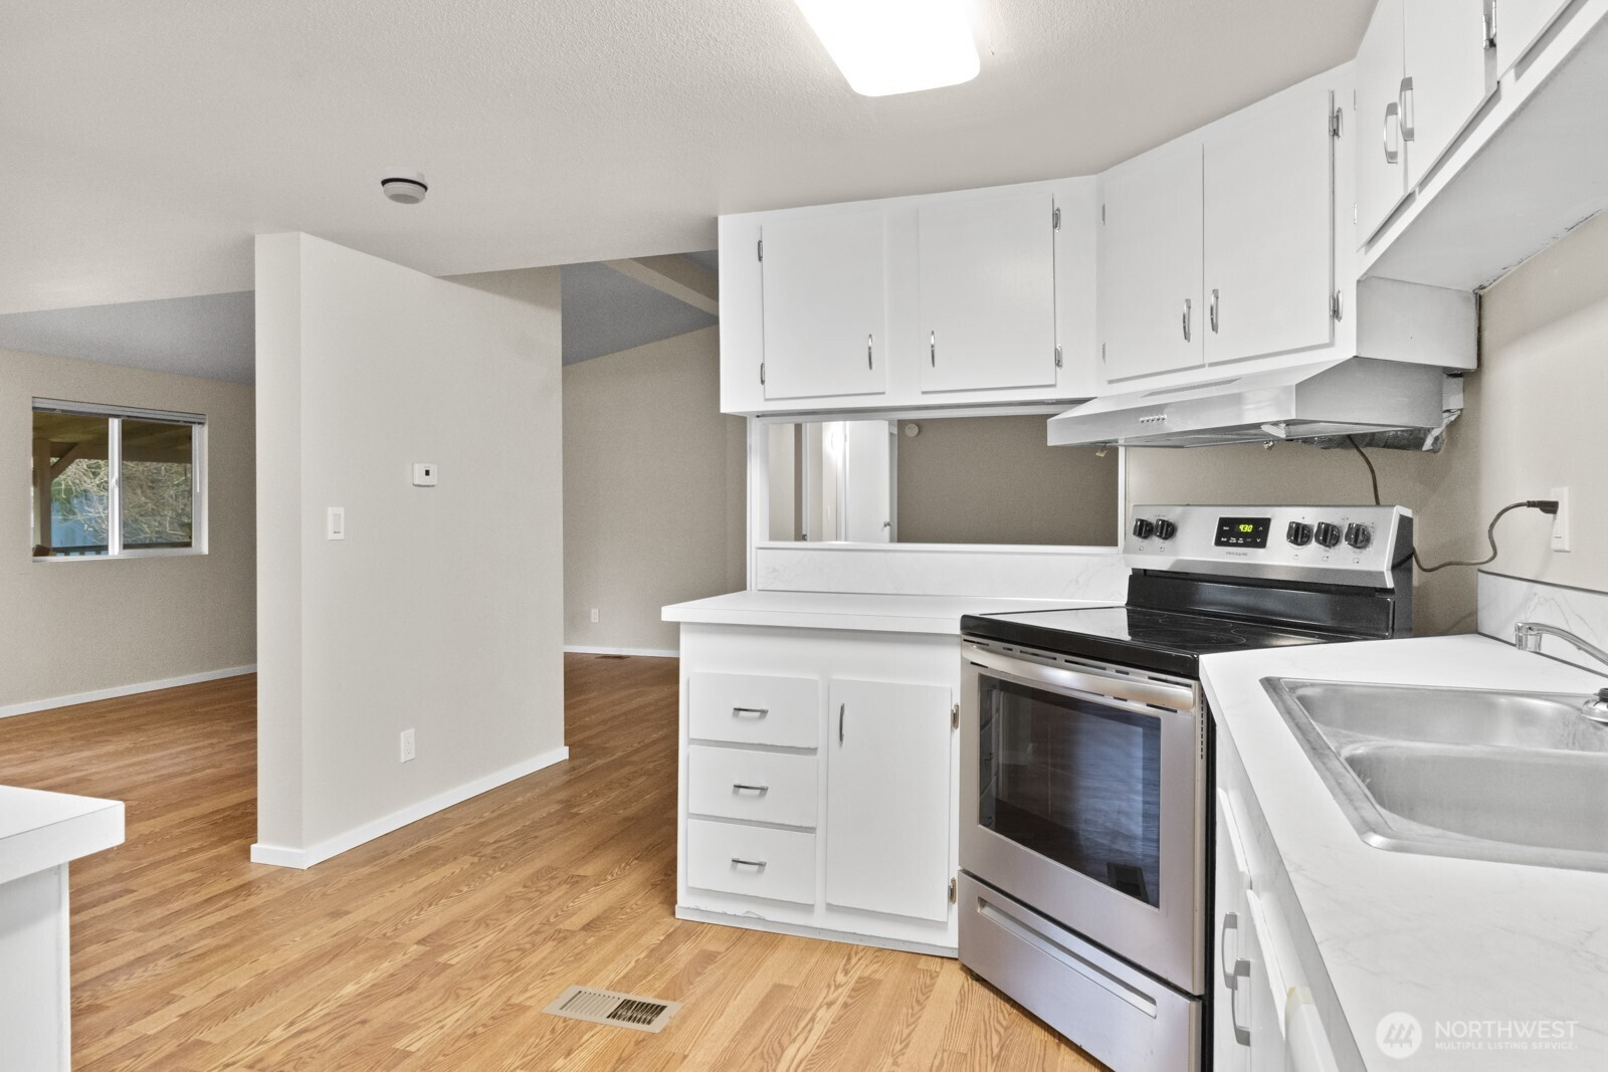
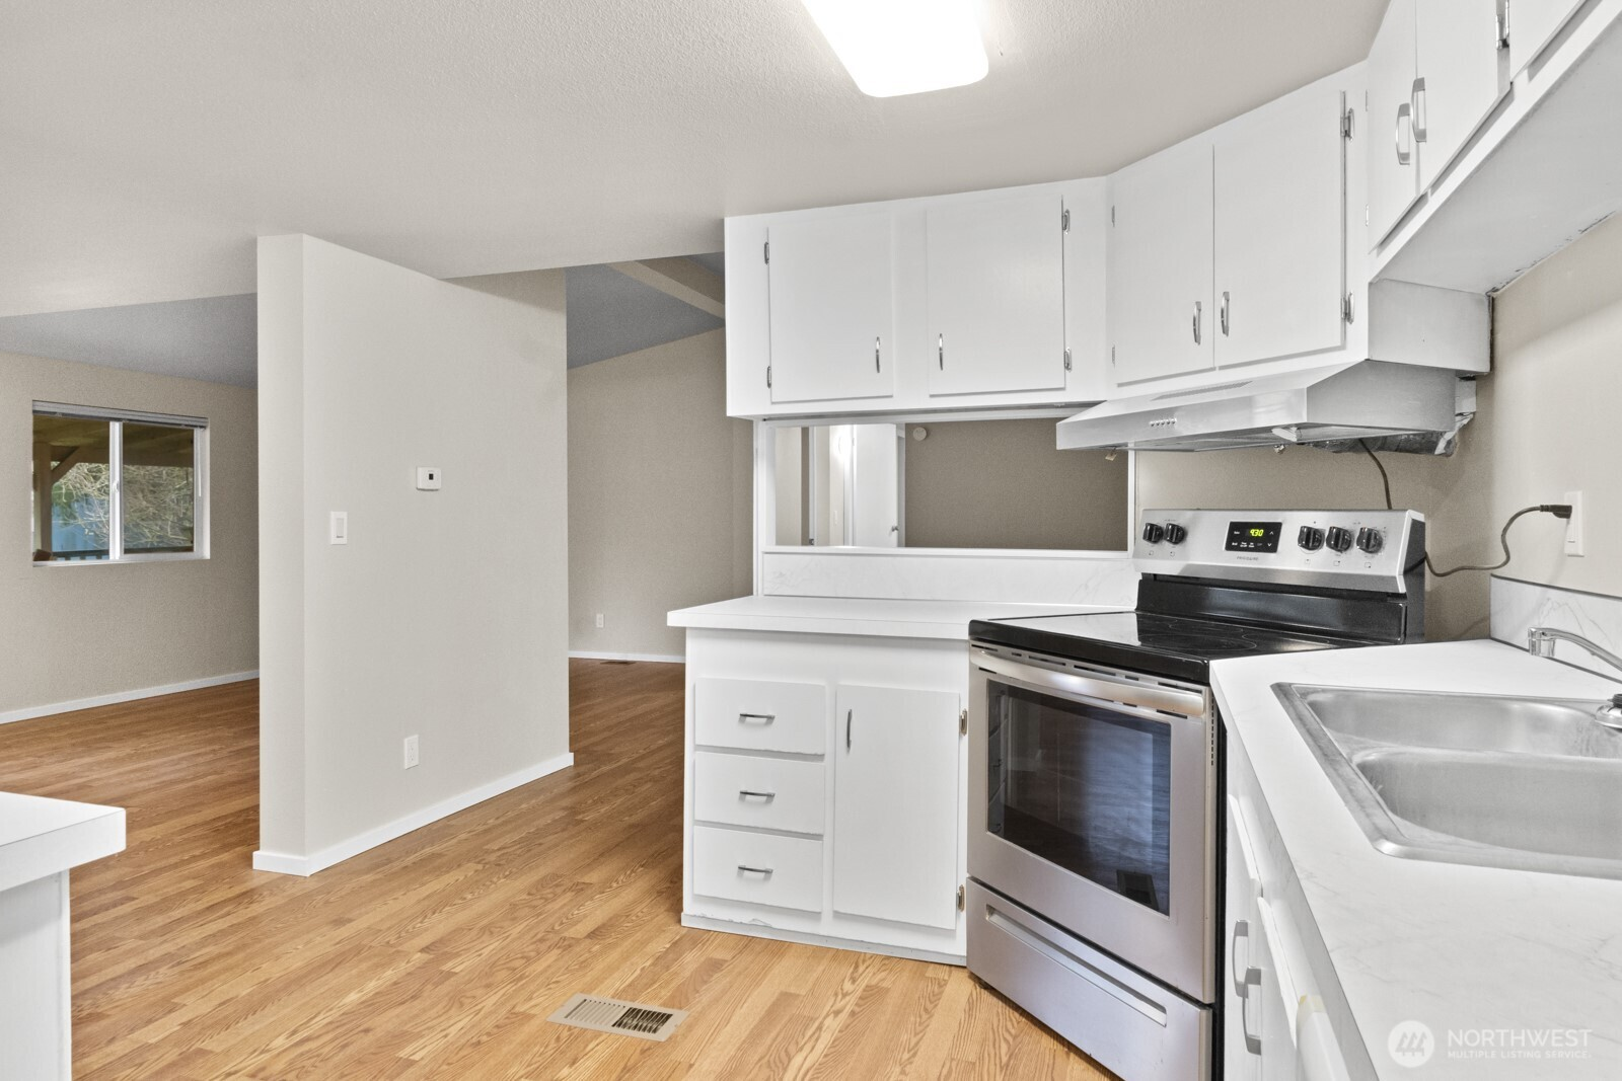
- smoke detector [380,165,430,205]
